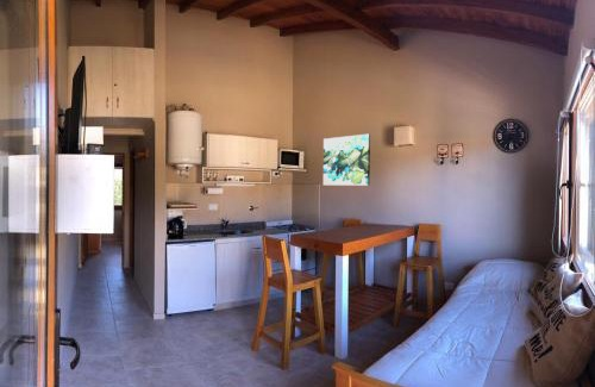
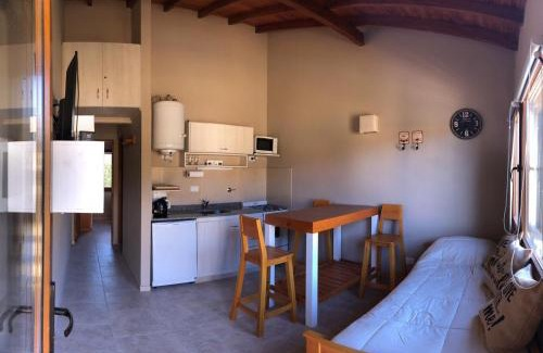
- wall art [322,132,371,187]
